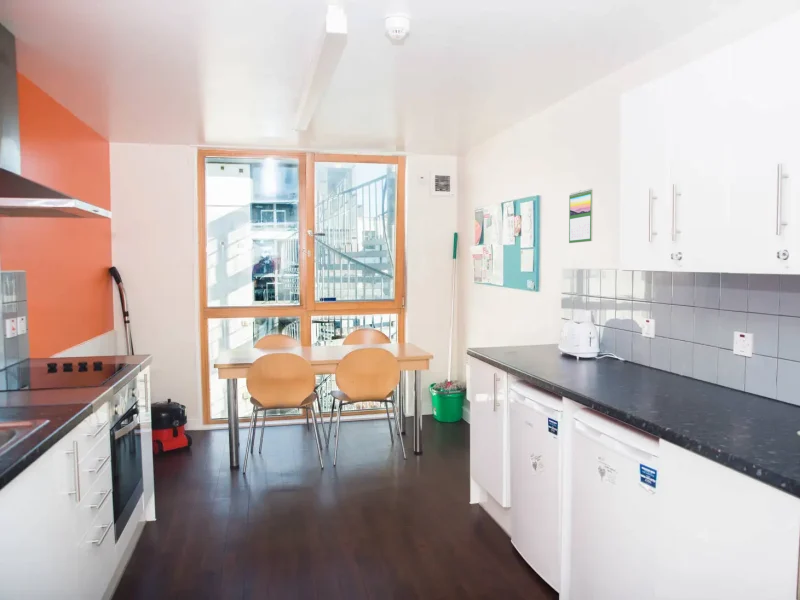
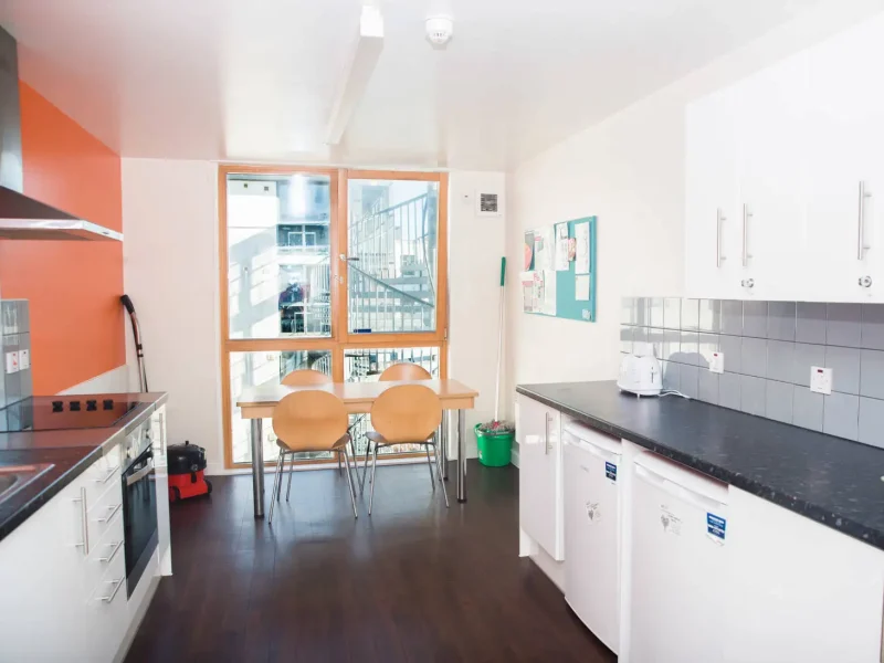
- calendar [568,187,594,244]
